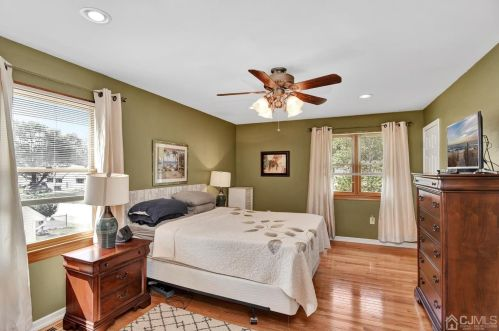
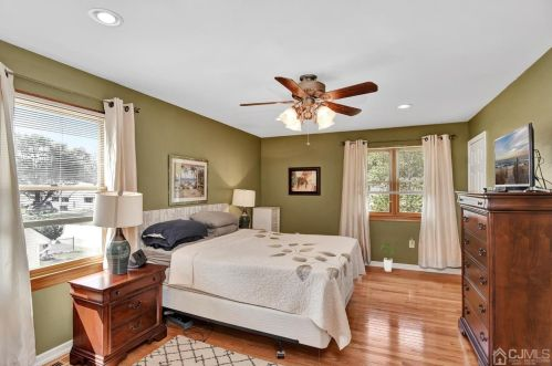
+ house plant [379,241,402,273]
